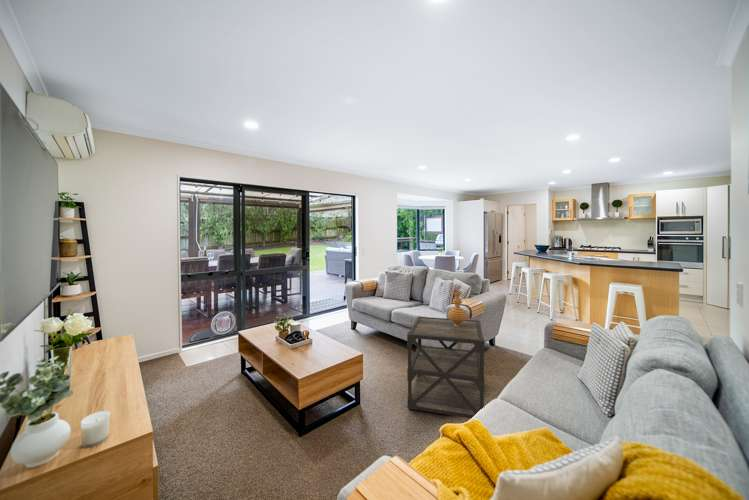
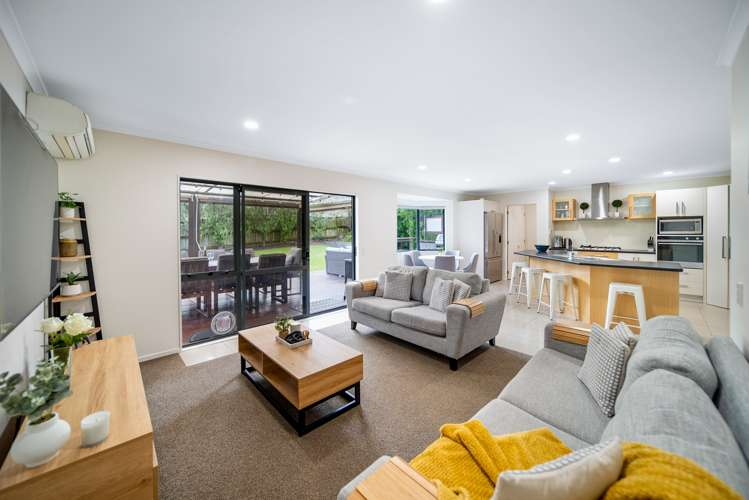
- vase [447,290,468,326]
- side table [406,315,486,419]
